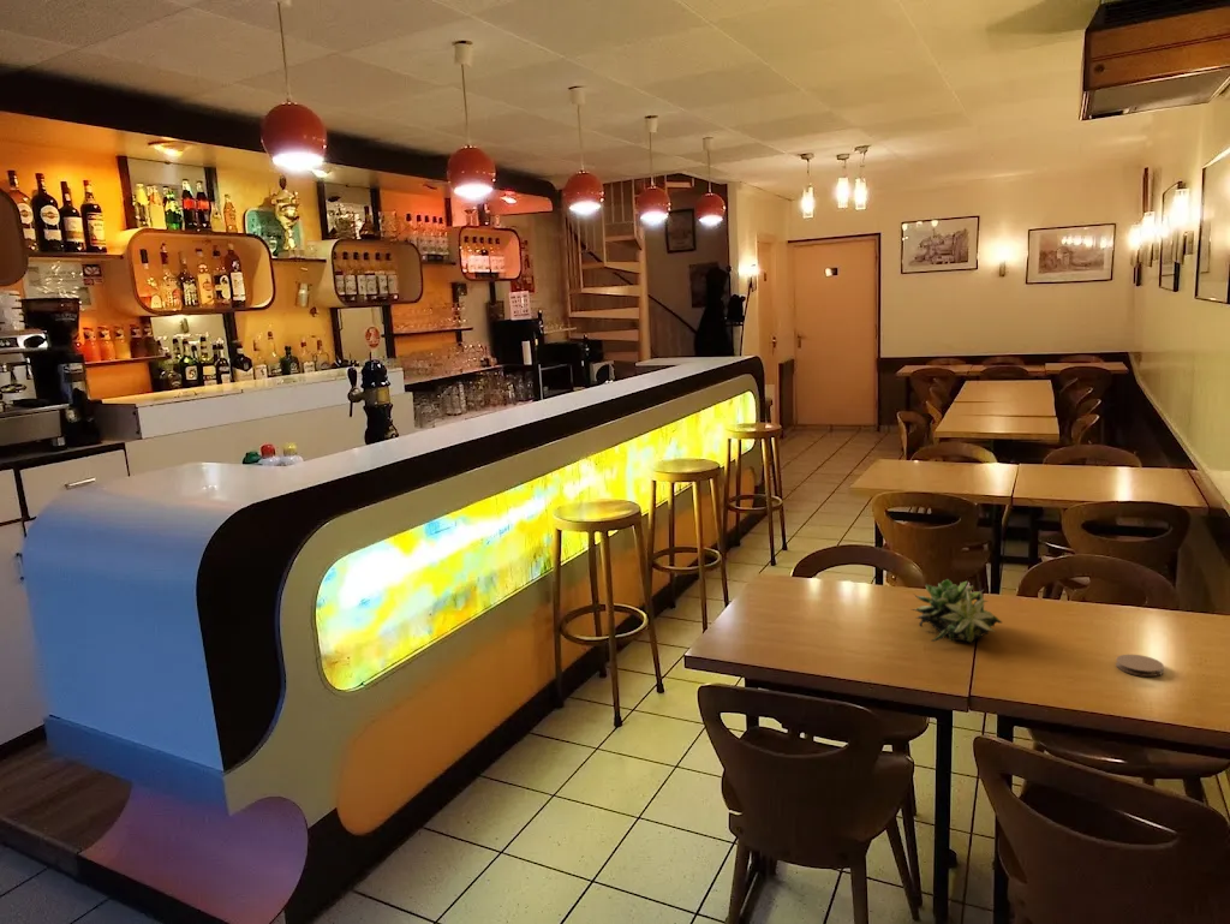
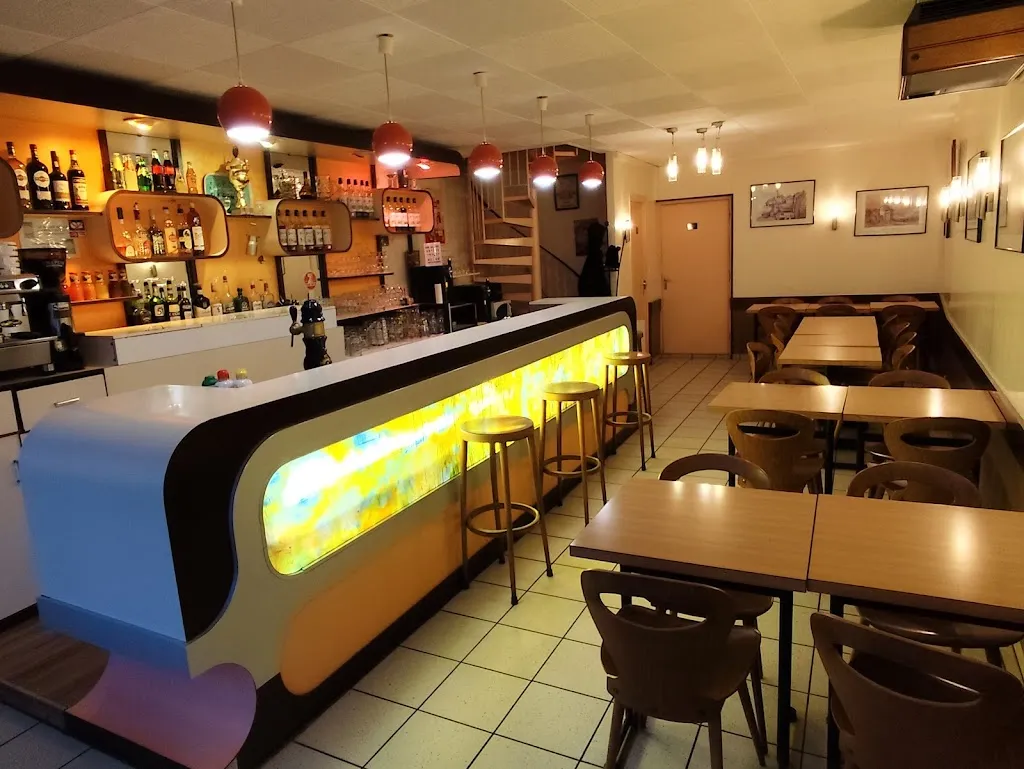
- coaster [1115,654,1165,678]
- succulent plant [910,578,1003,644]
